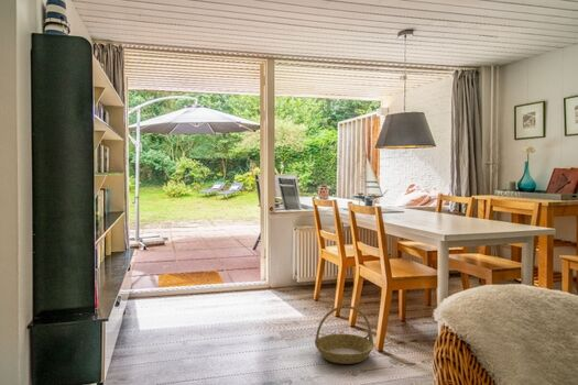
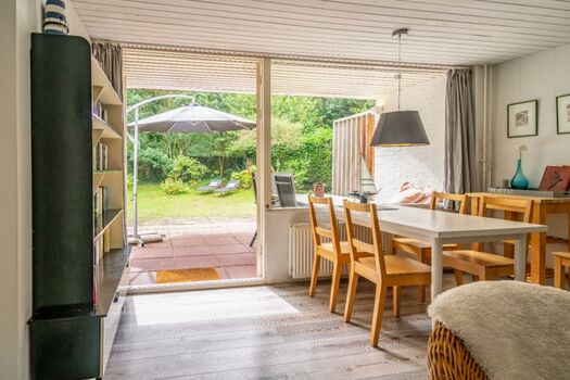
- basket [314,305,374,365]
